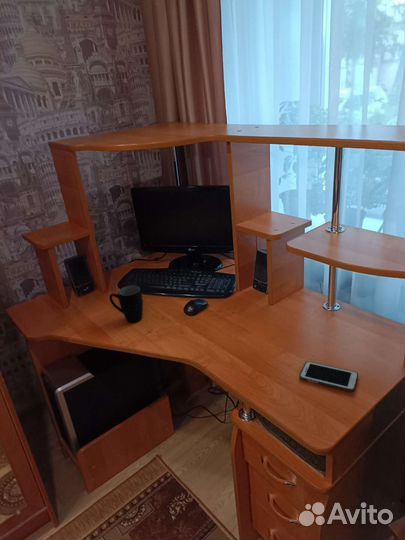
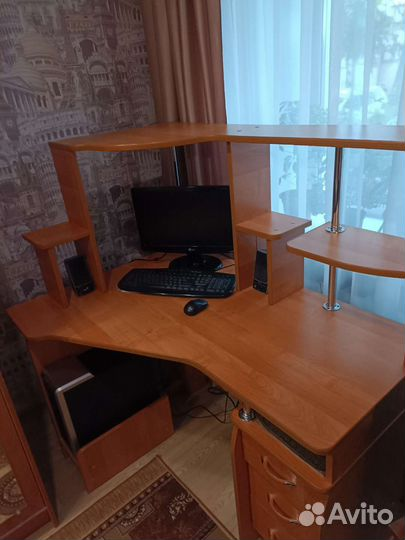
- cell phone [299,360,359,393]
- mug [109,285,144,324]
